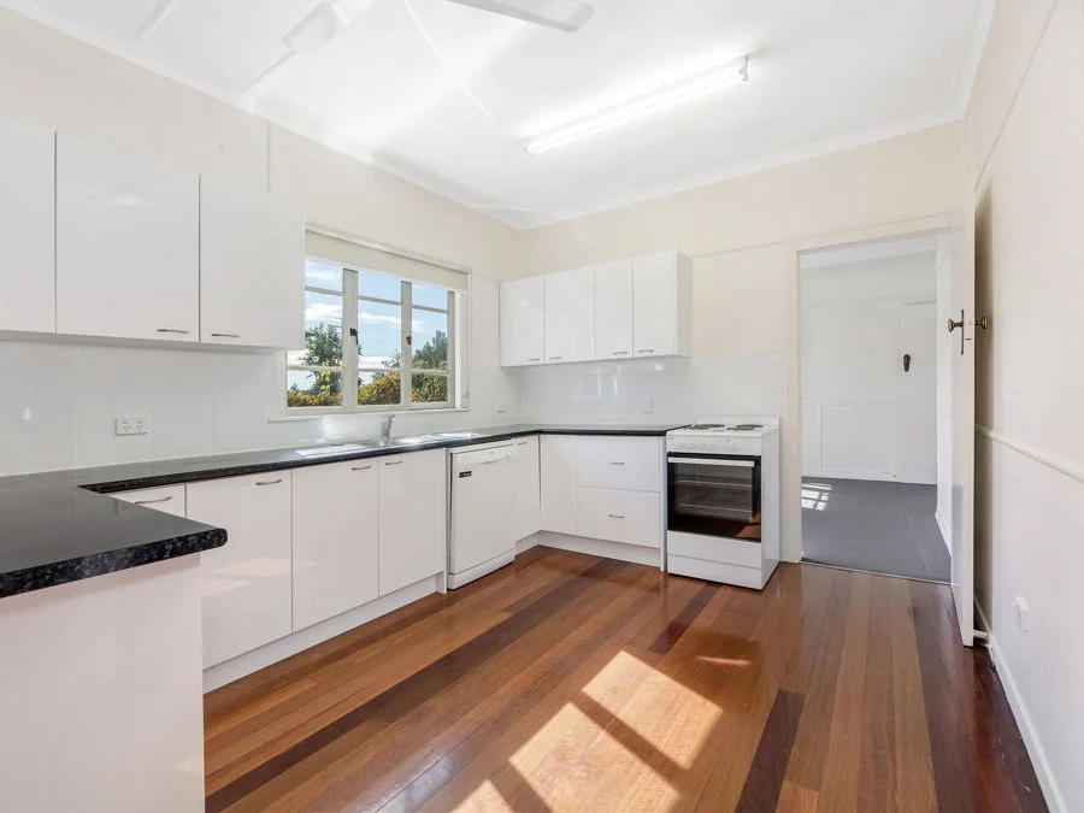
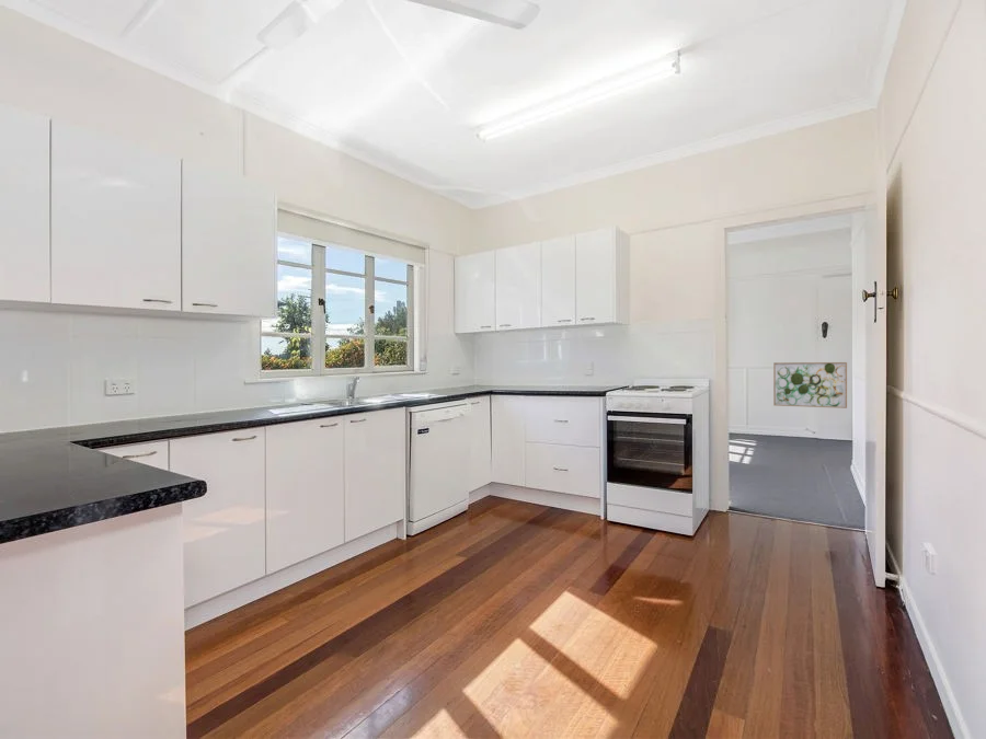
+ wall art [772,361,848,409]
